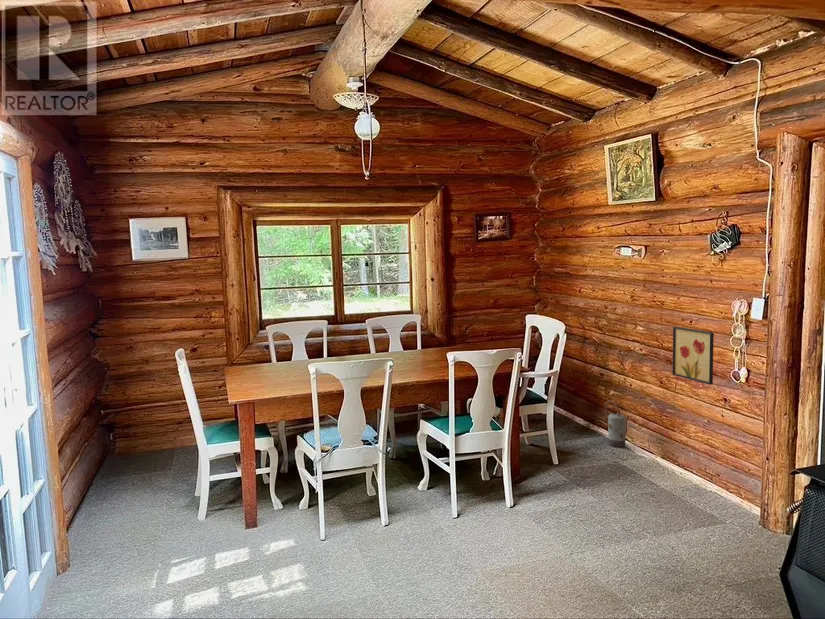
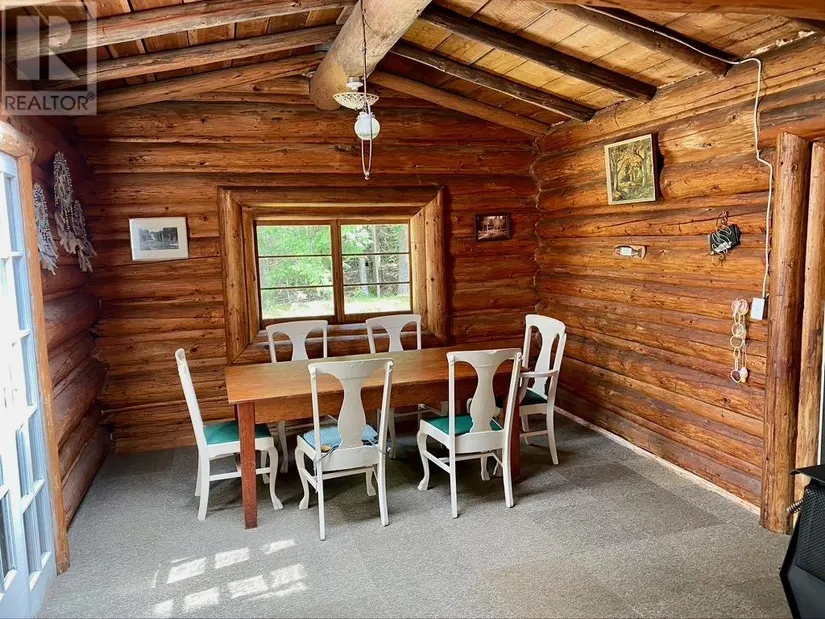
- watering can [604,400,631,448]
- wall art [671,326,715,386]
